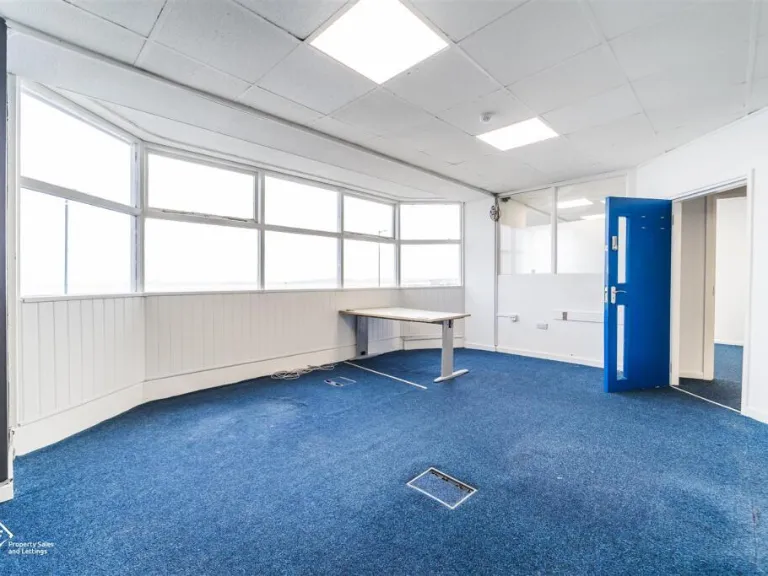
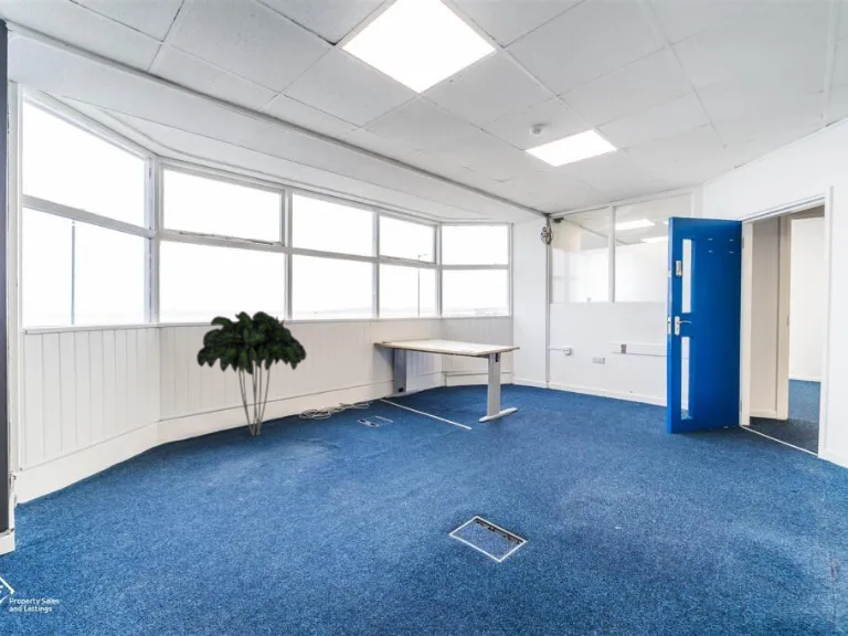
+ indoor plant [195,310,308,437]
